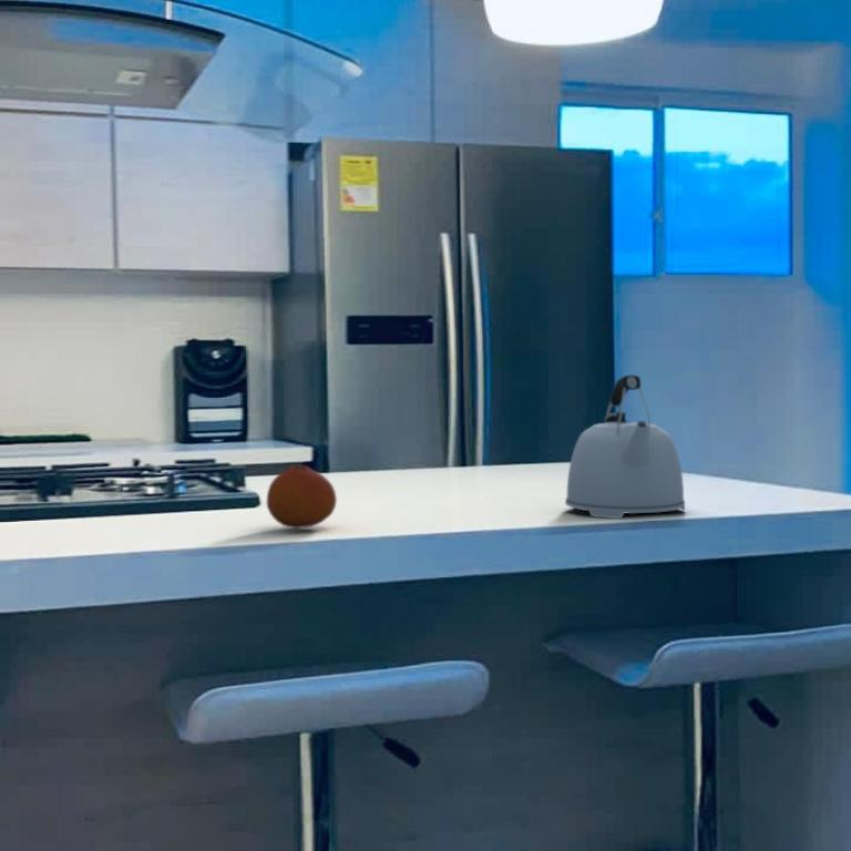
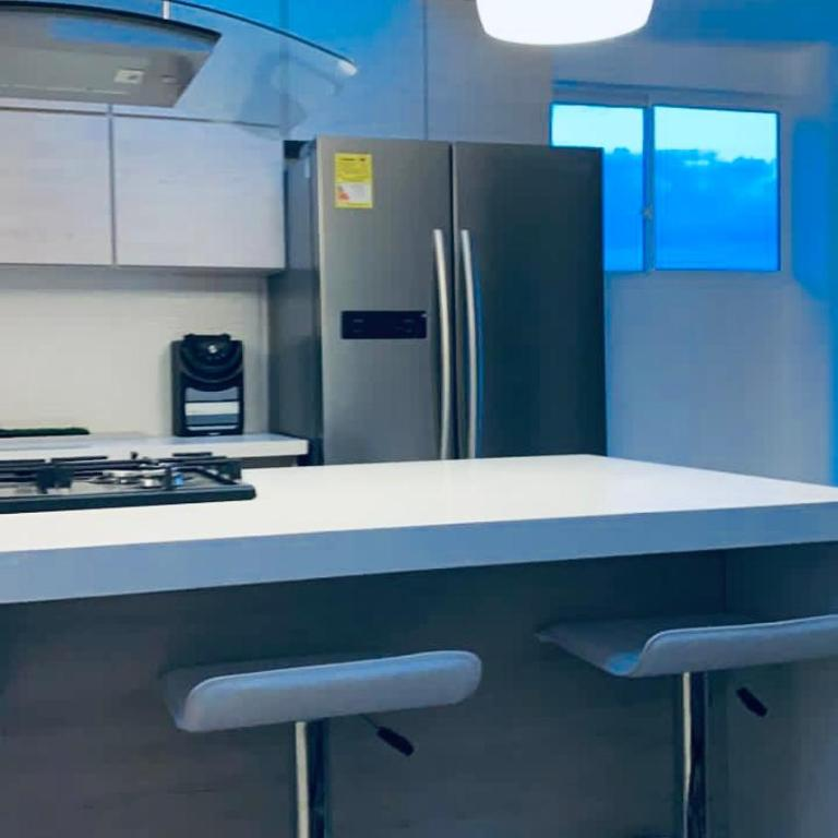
- kettle [564,373,686,520]
- fruit [265,463,338,530]
